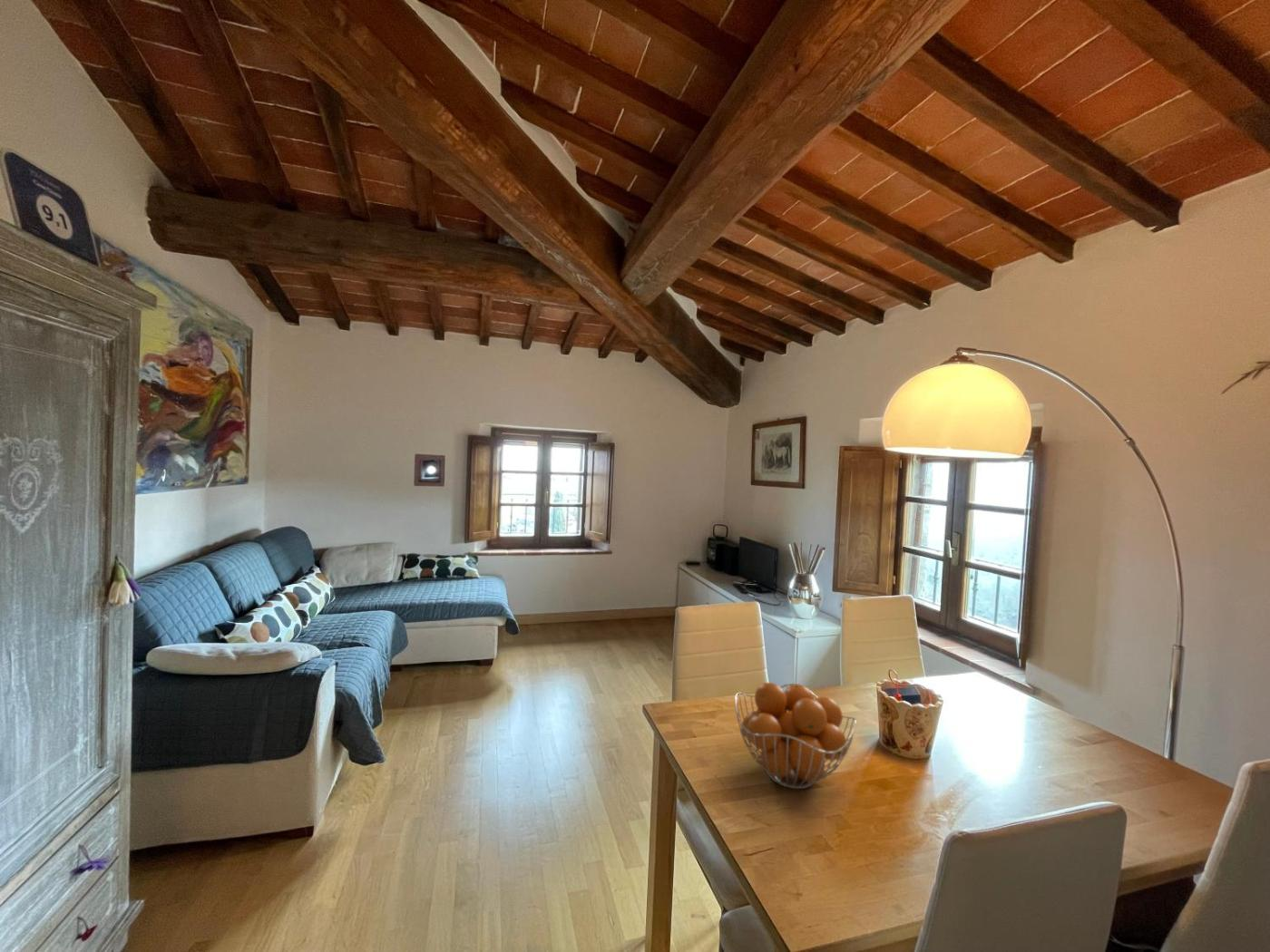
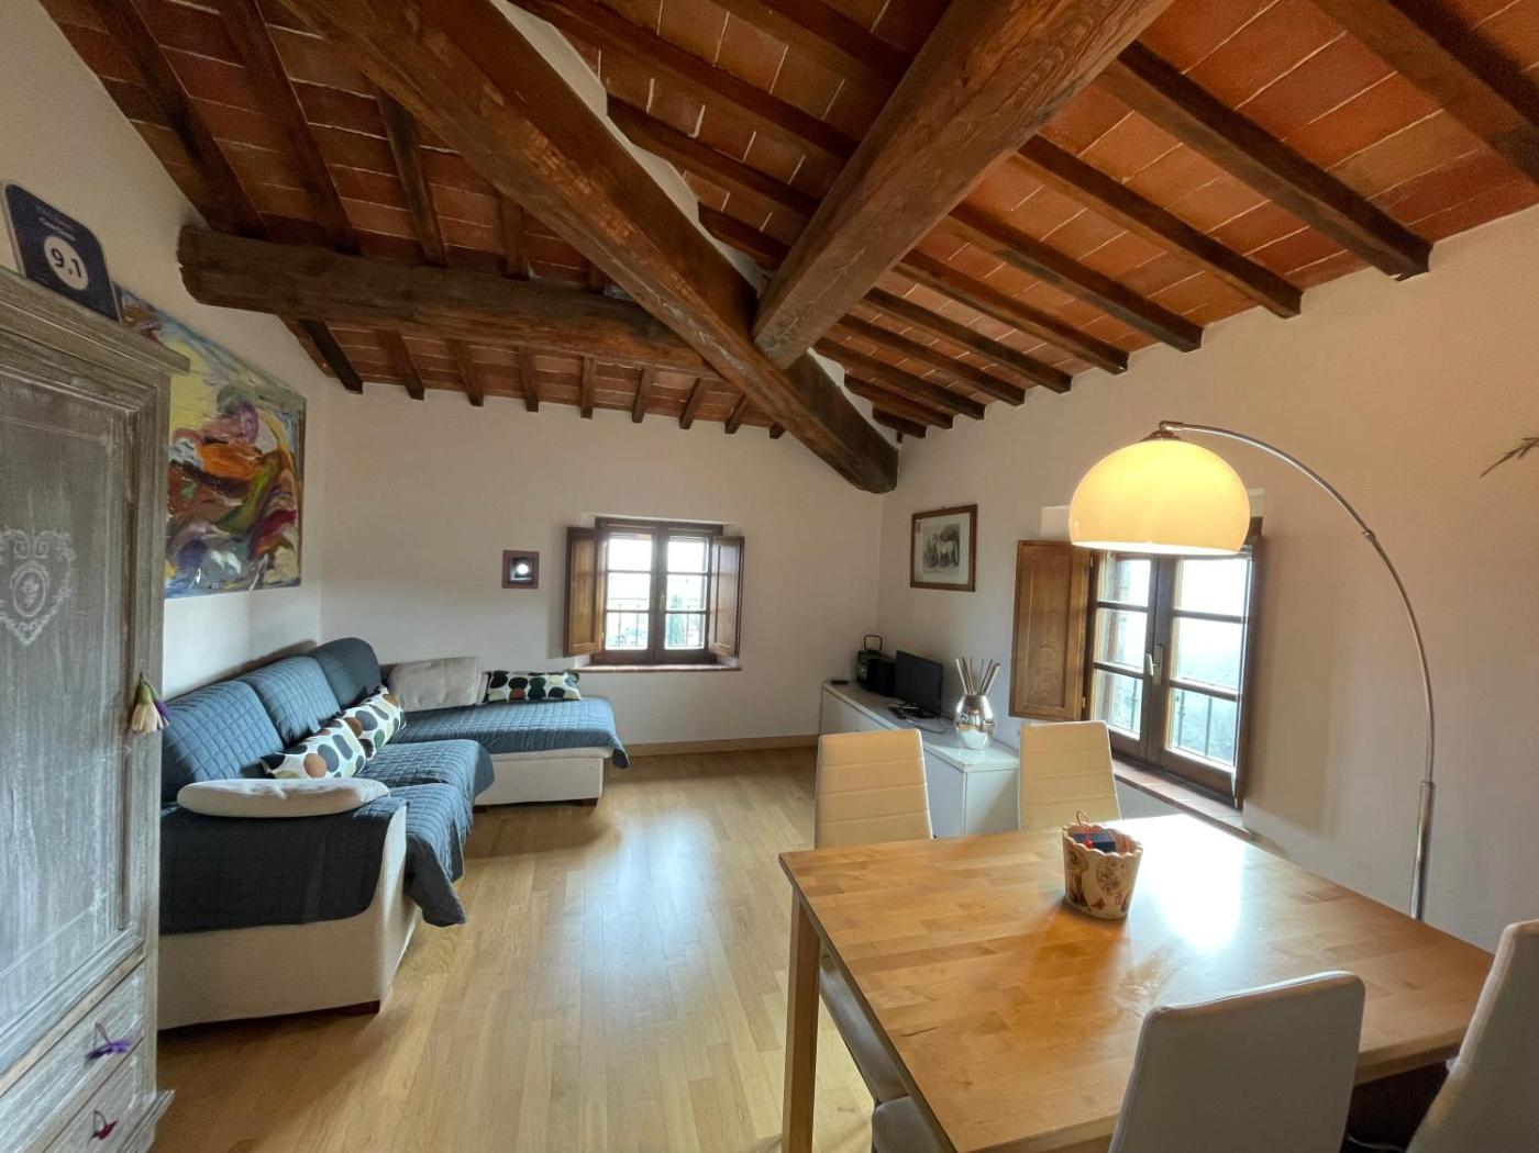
- fruit basket [734,682,857,790]
